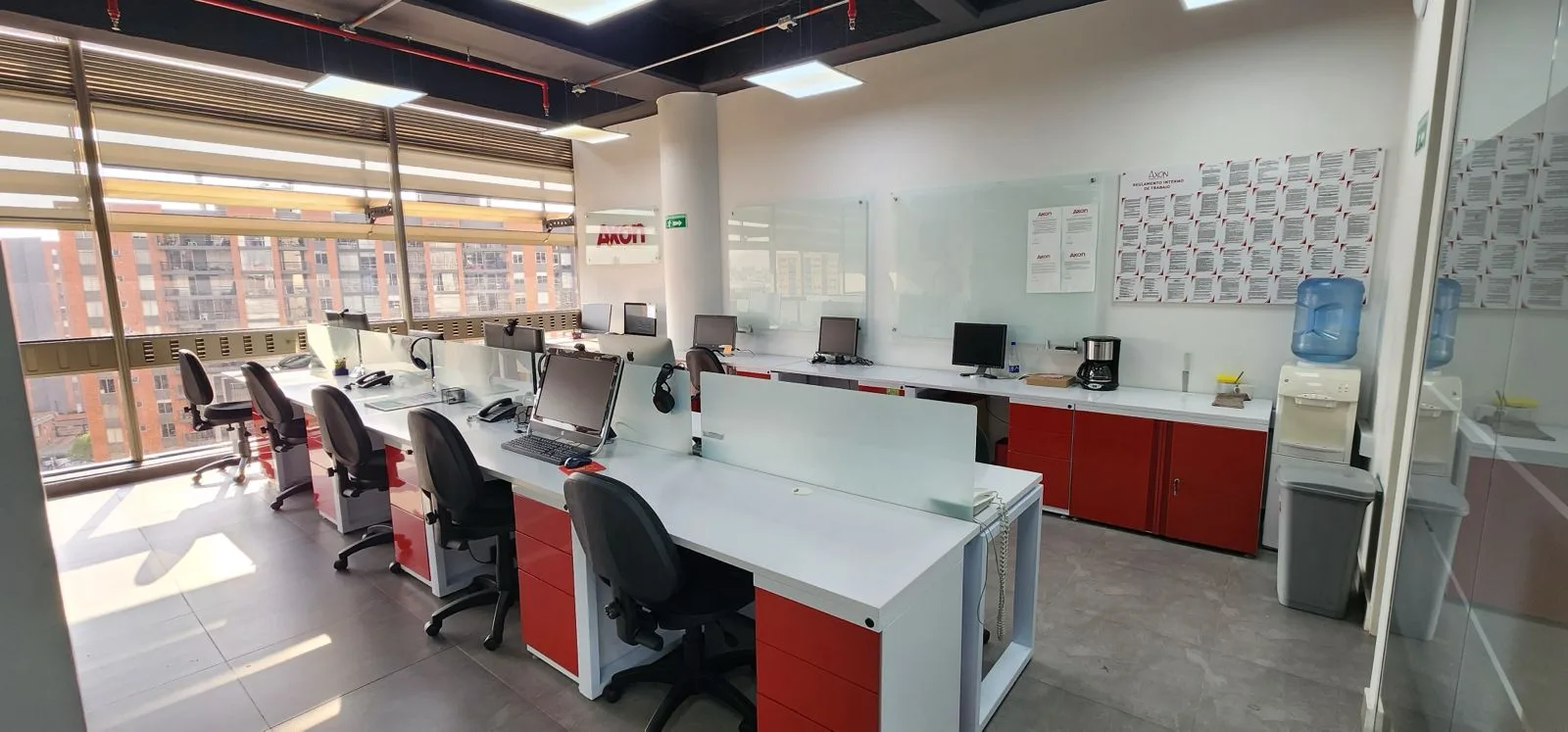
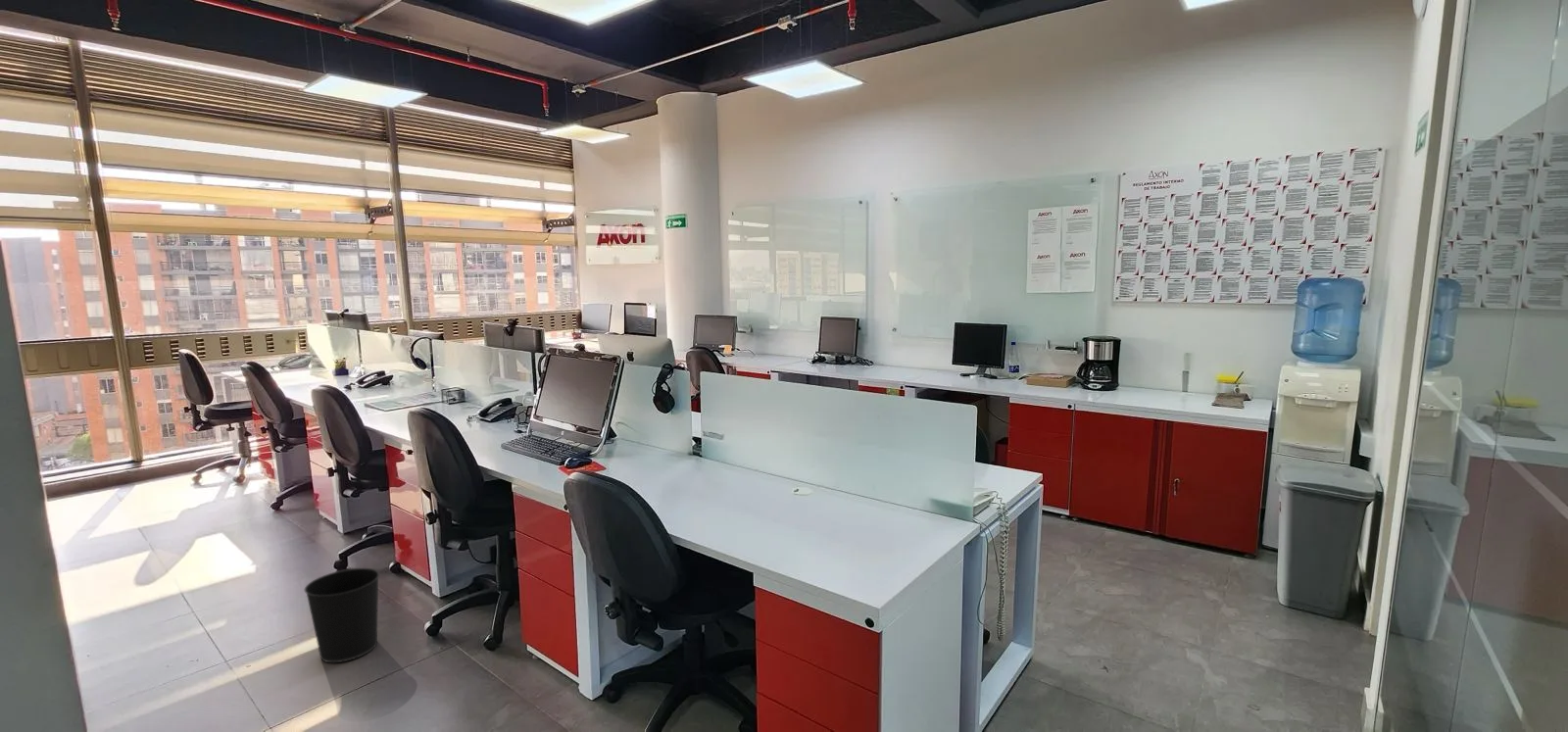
+ wastebasket [304,567,380,663]
